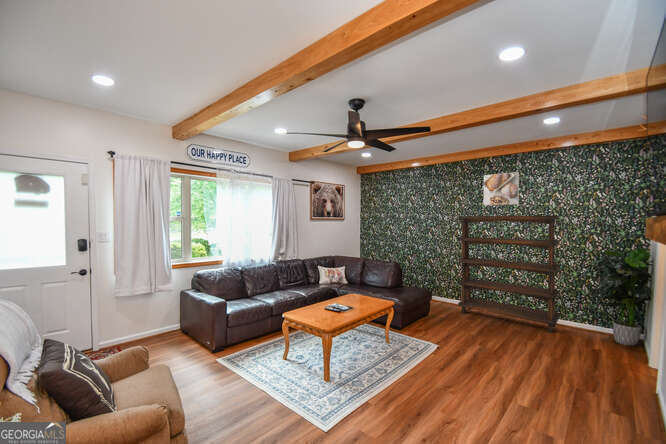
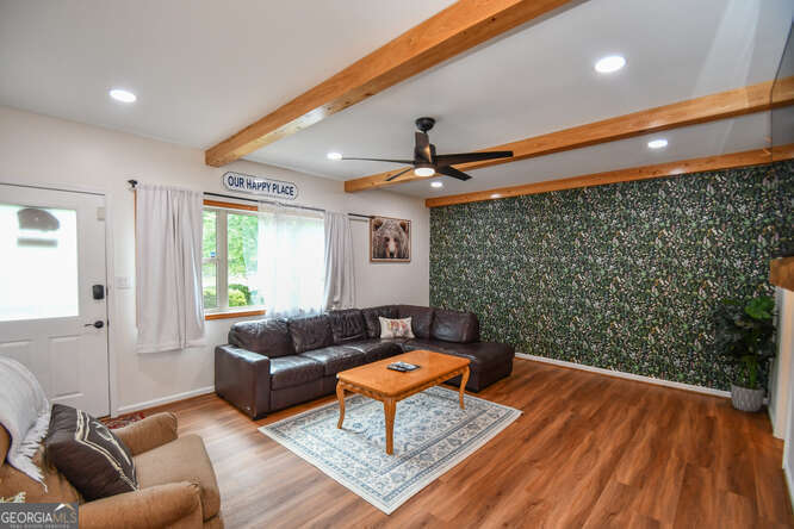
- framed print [483,171,520,206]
- bookshelf [457,214,561,334]
